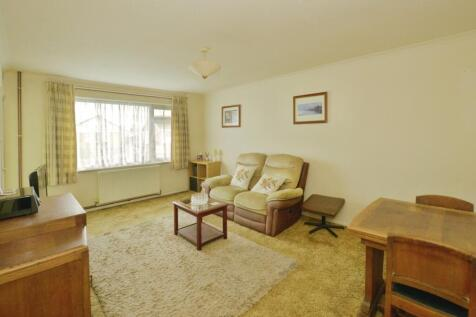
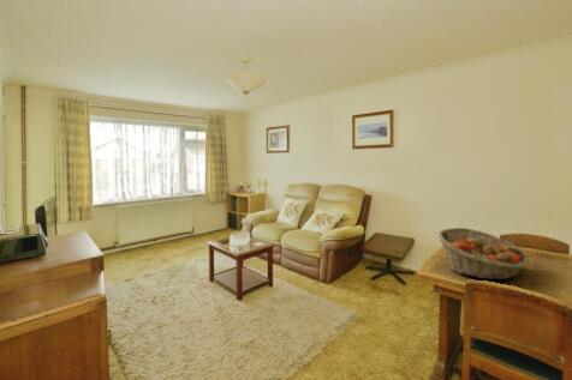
+ fruit basket [436,227,531,281]
